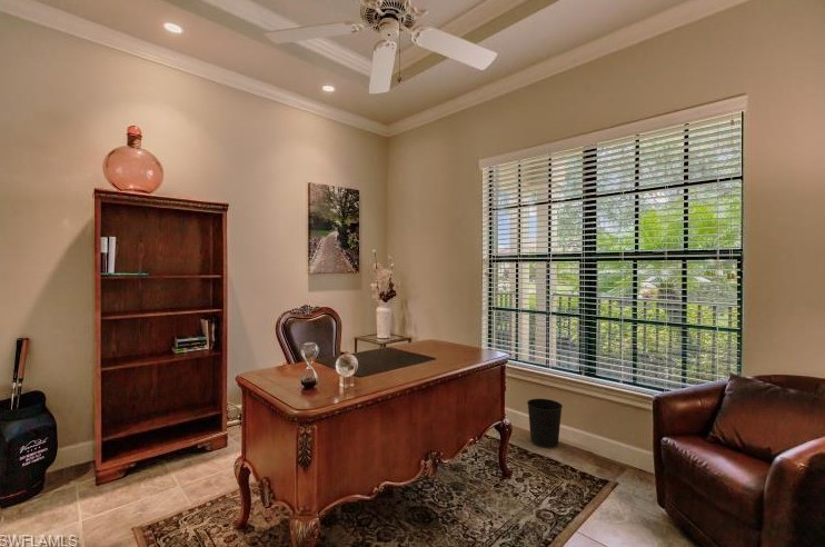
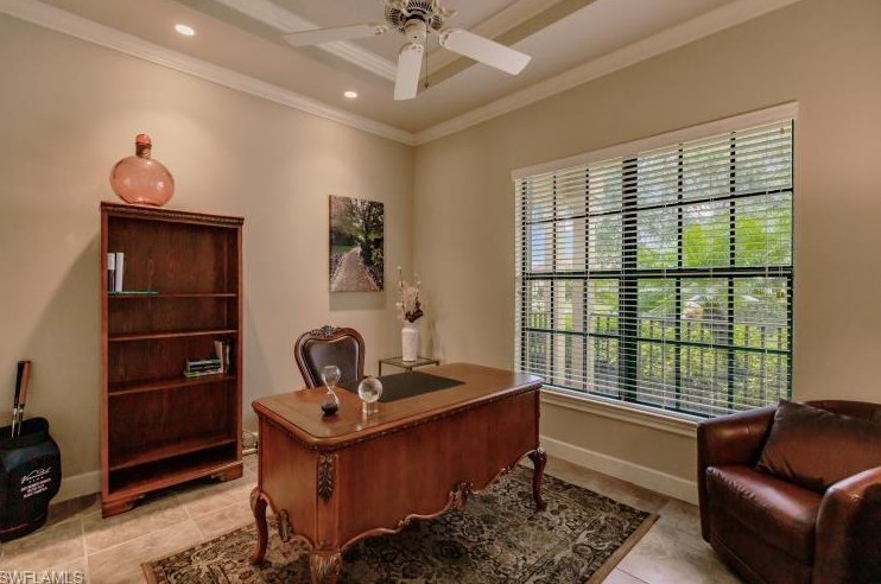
- wastebasket [526,398,564,449]
